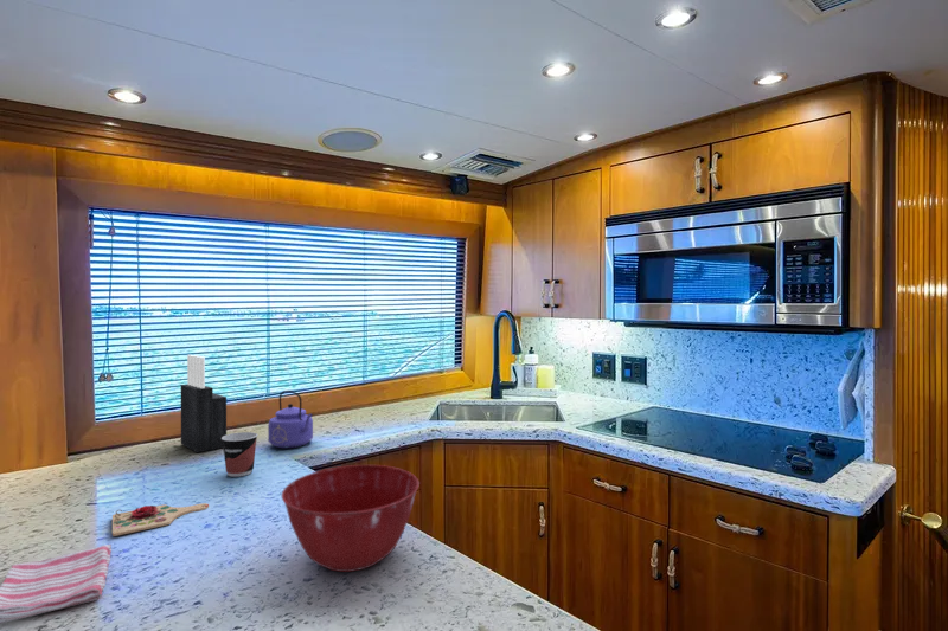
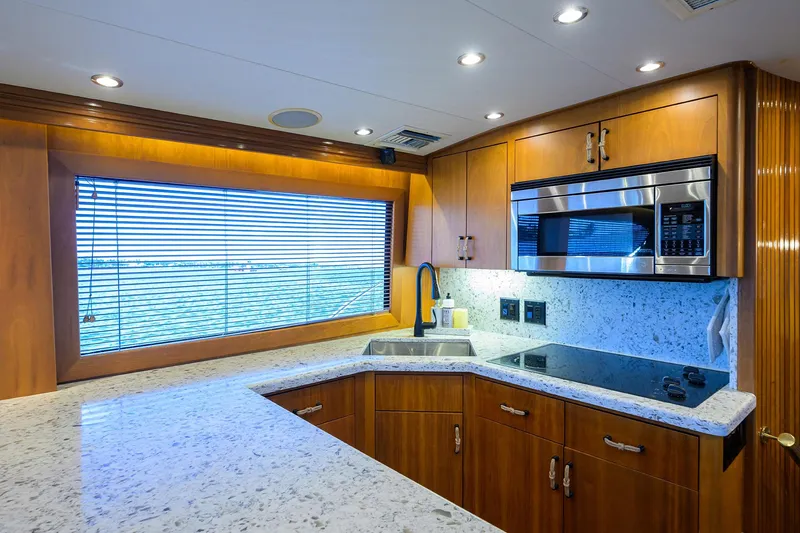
- kettle [267,389,314,450]
- cutting board [111,502,210,537]
- dish towel [0,543,113,624]
- cup [222,431,258,478]
- knife block [180,354,228,453]
- mixing bowl [281,464,421,573]
